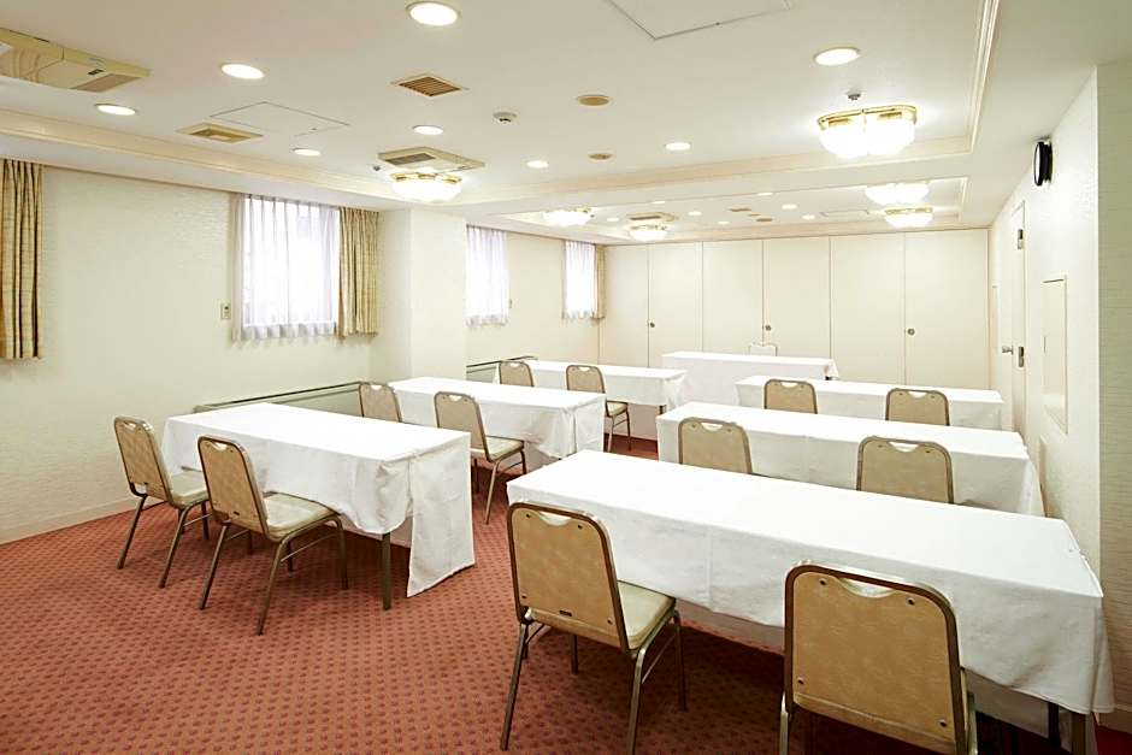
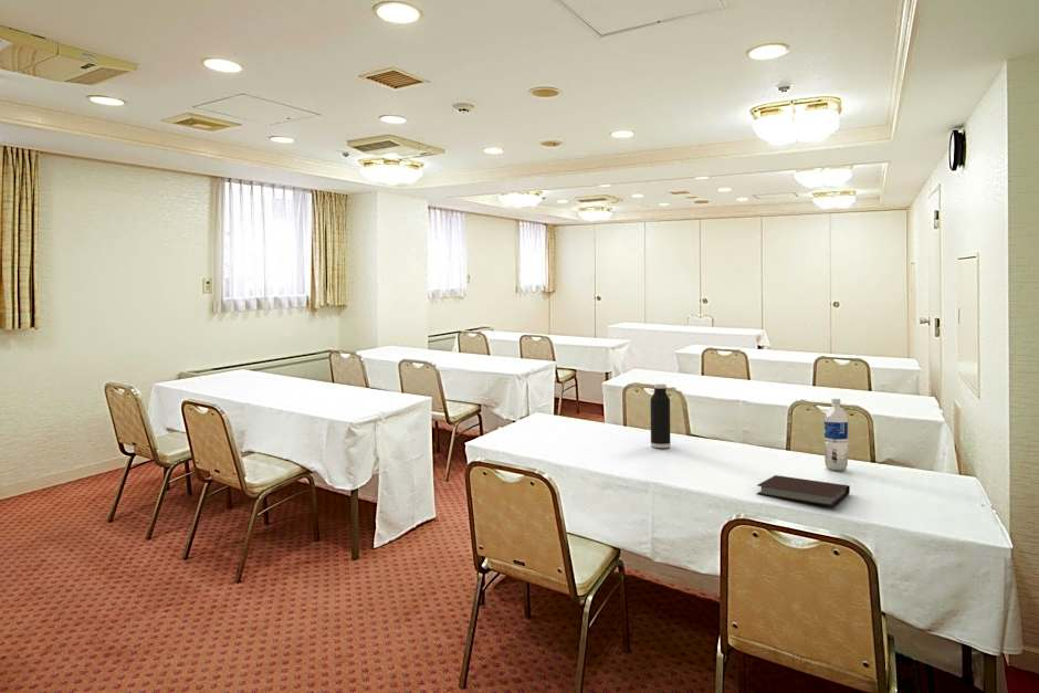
+ water bottle [823,398,849,472]
+ notebook [756,474,851,507]
+ water bottle [650,382,671,449]
